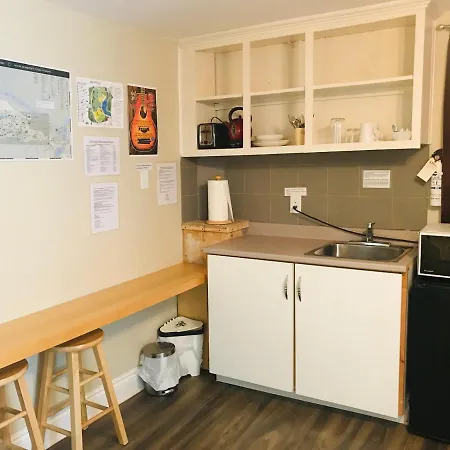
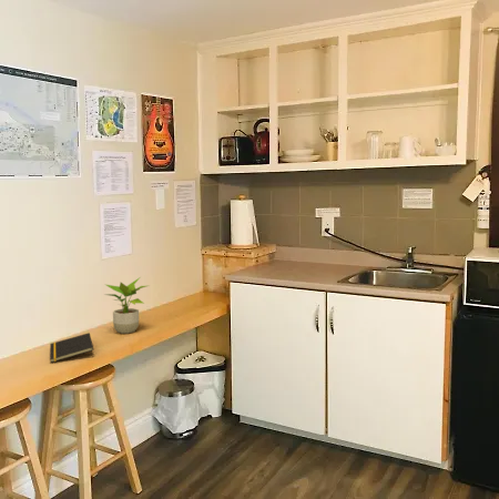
+ potted plant [104,277,151,335]
+ notepad [49,332,94,364]
